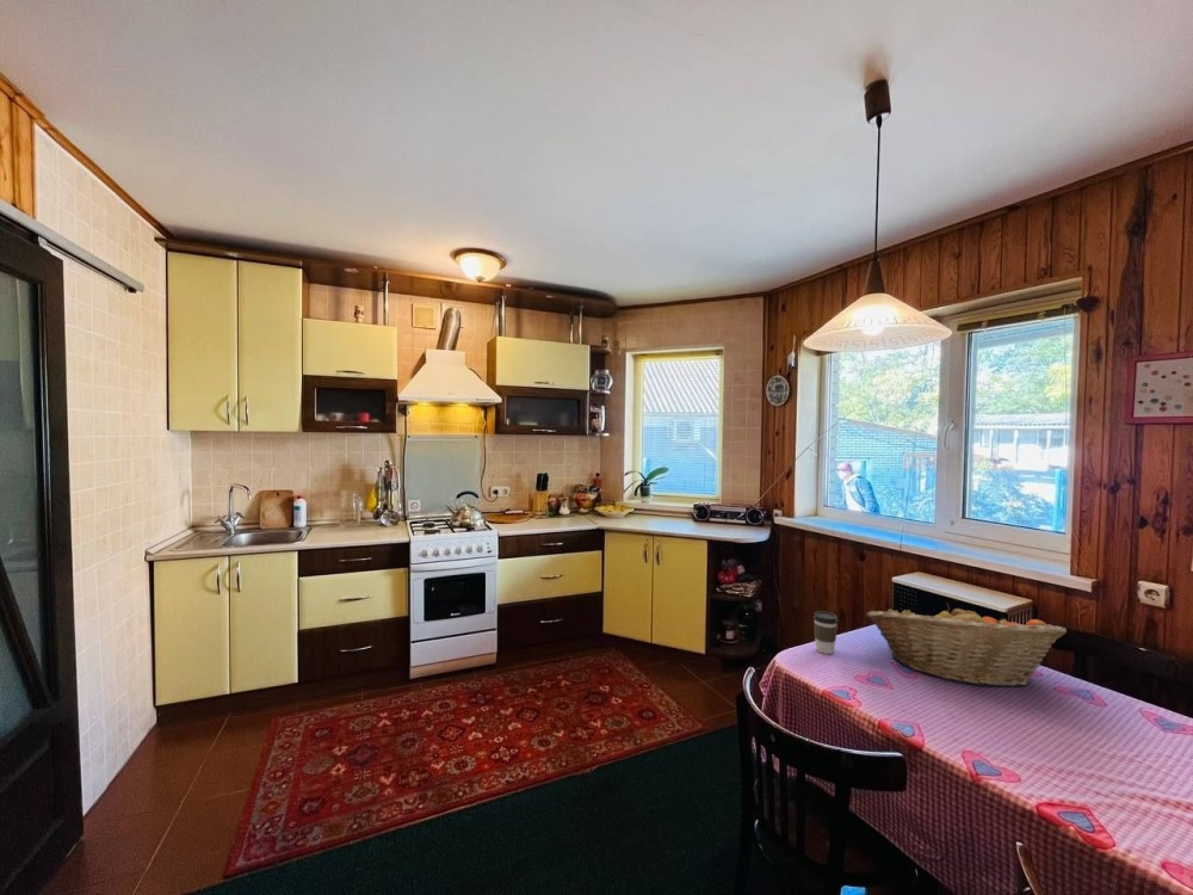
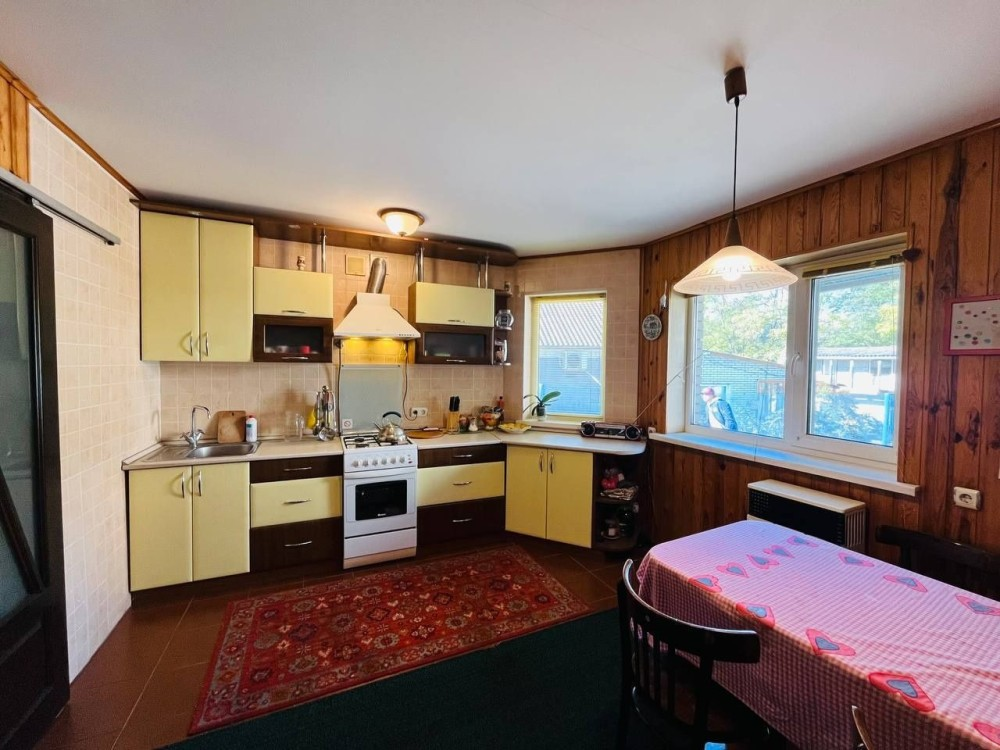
- fruit basket [865,601,1068,687]
- coffee cup [812,610,839,655]
